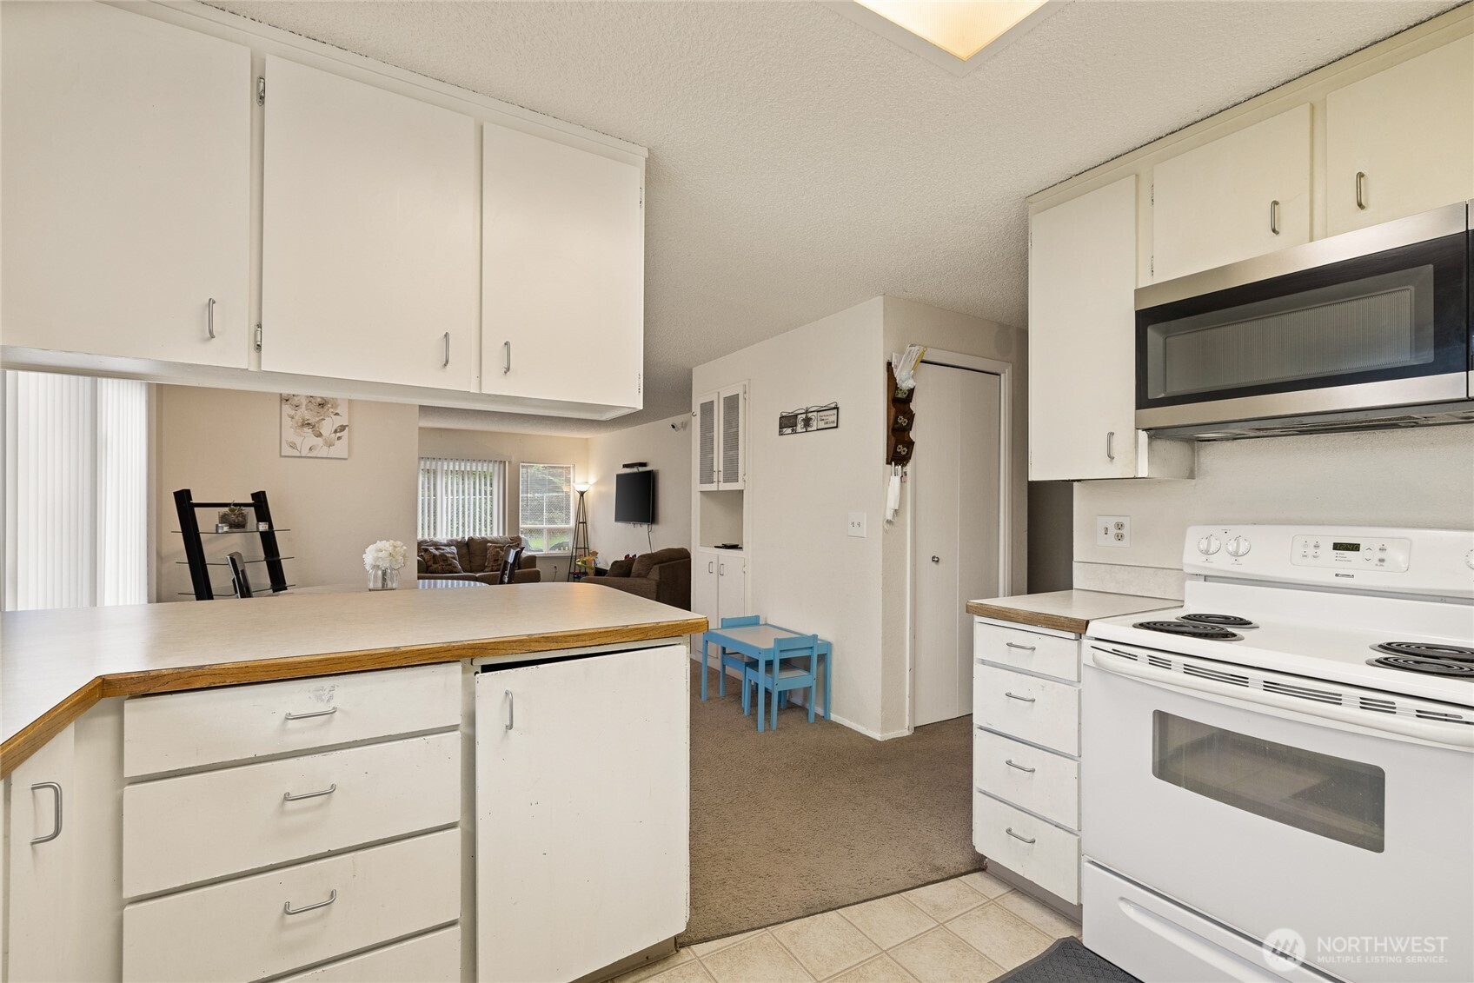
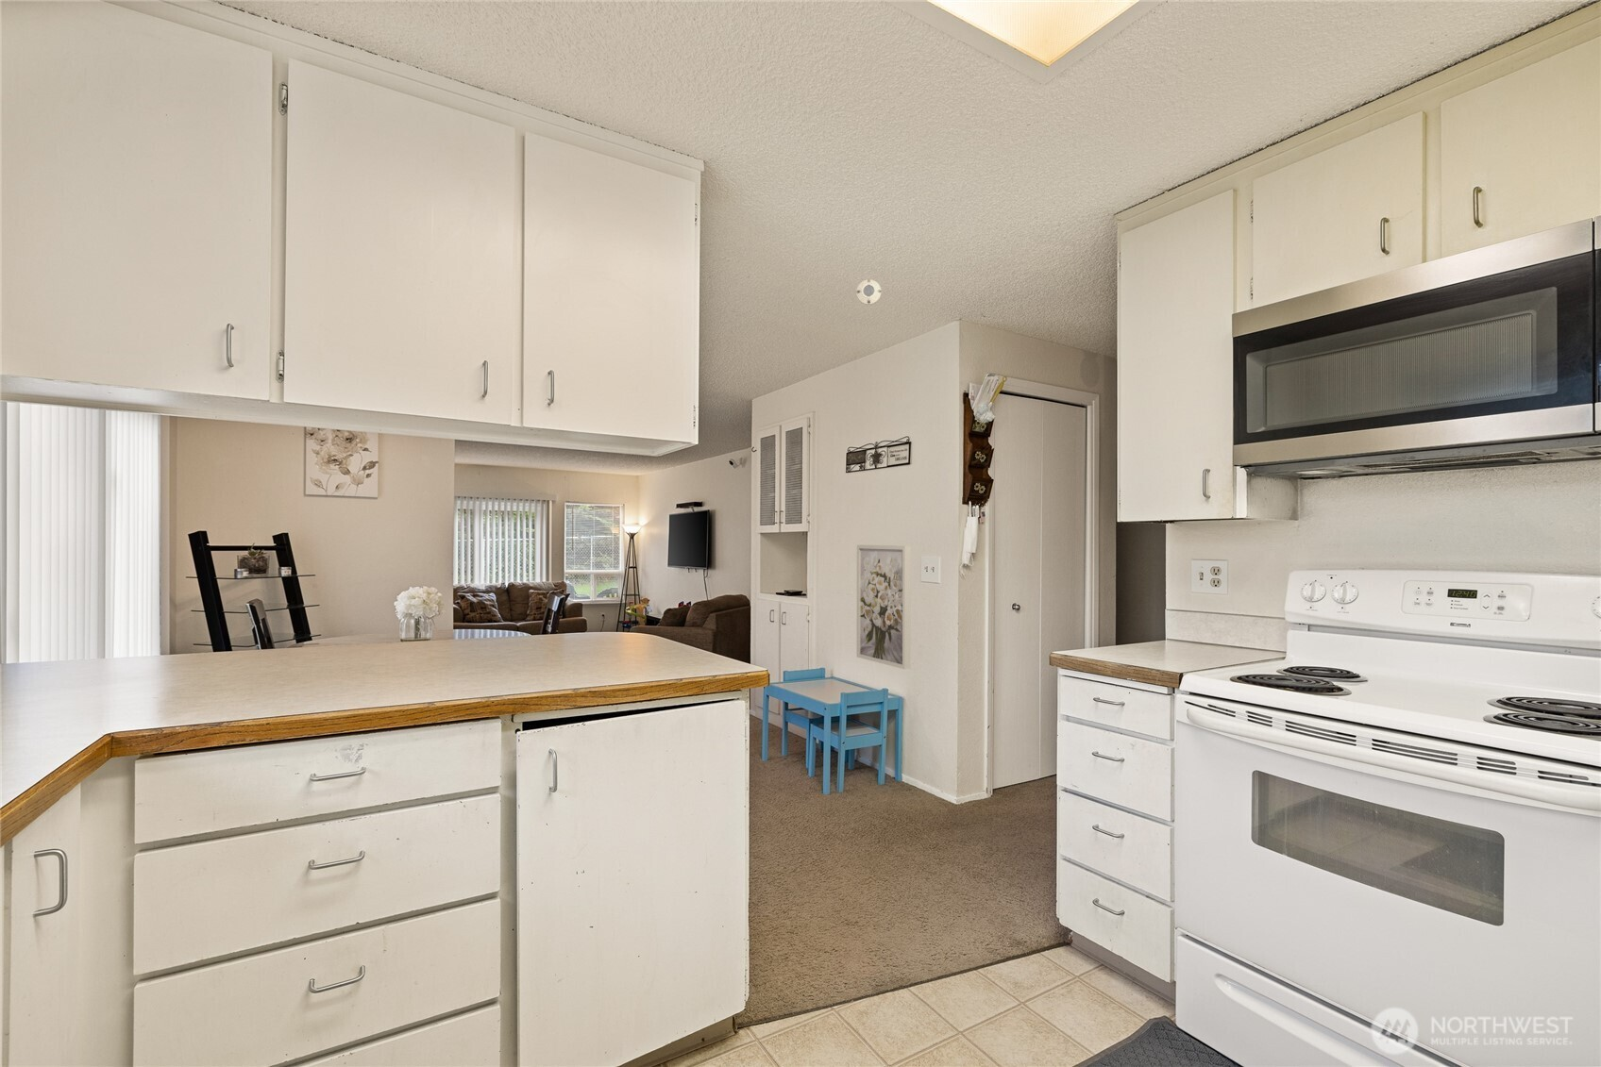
+ smoke detector [856,279,882,306]
+ wall art [855,544,912,669]
